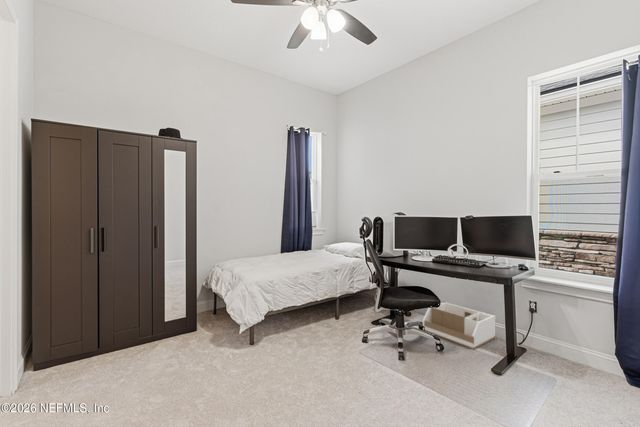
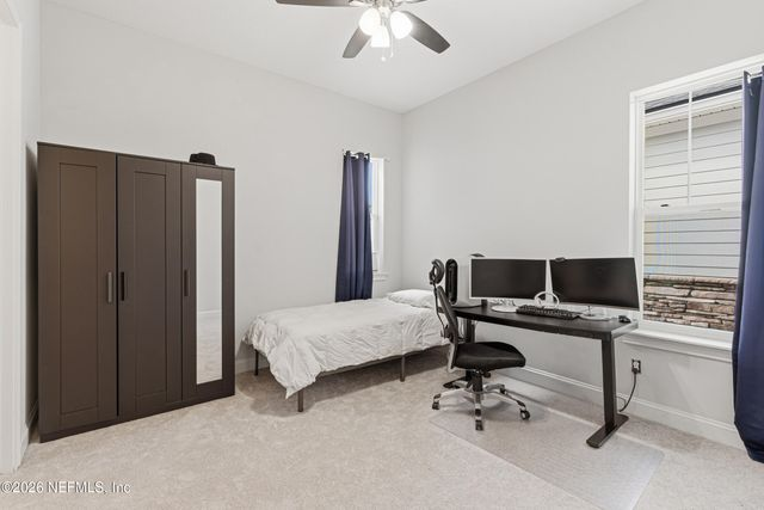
- storage bin [421,300,497,350]
